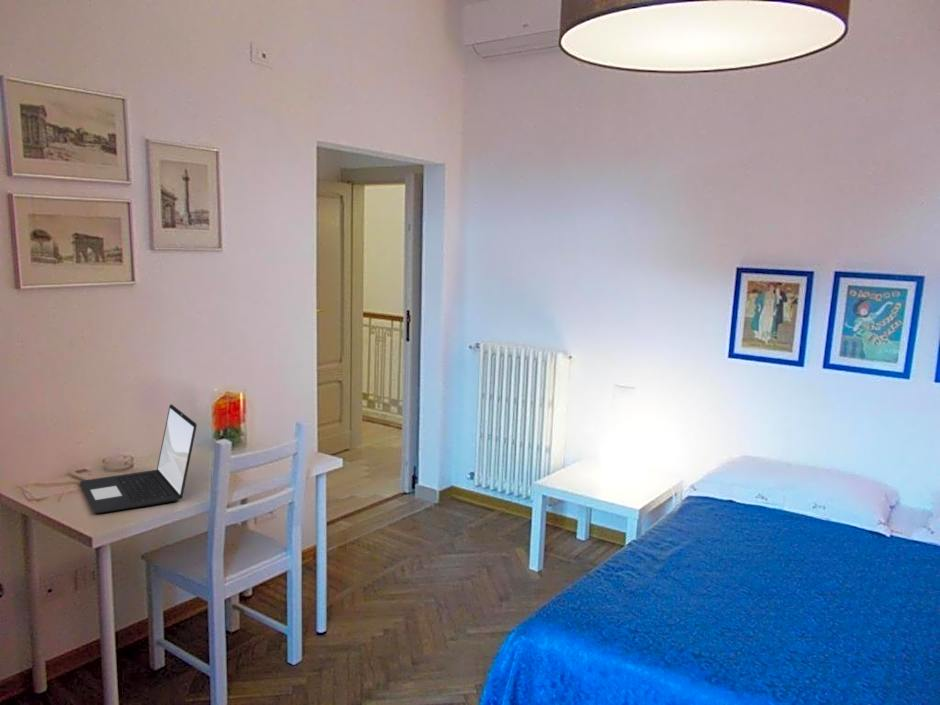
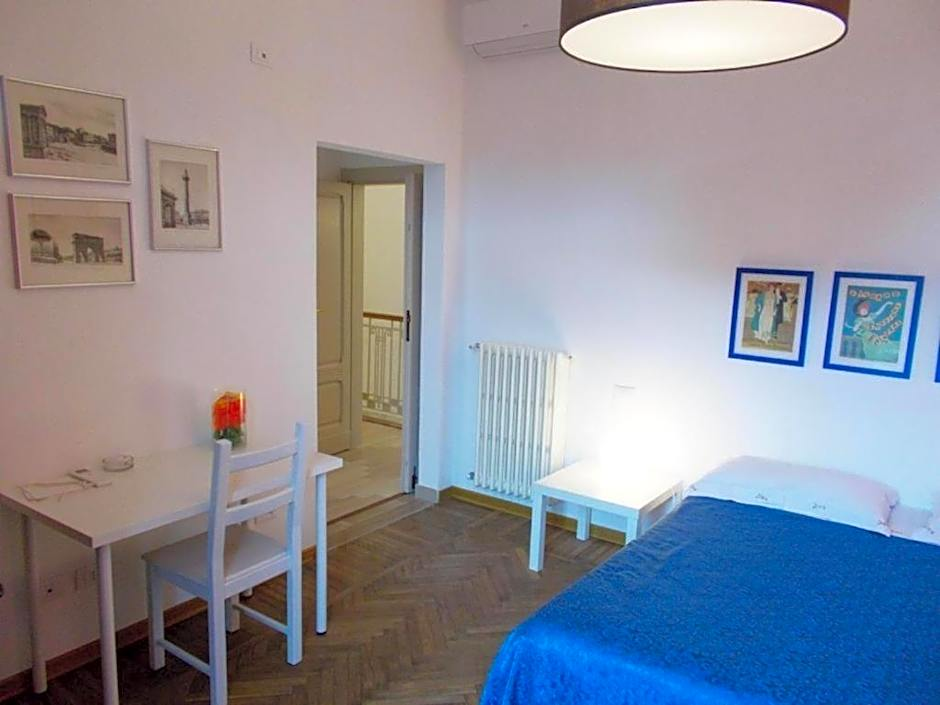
- laptop [79,403,198,514]
